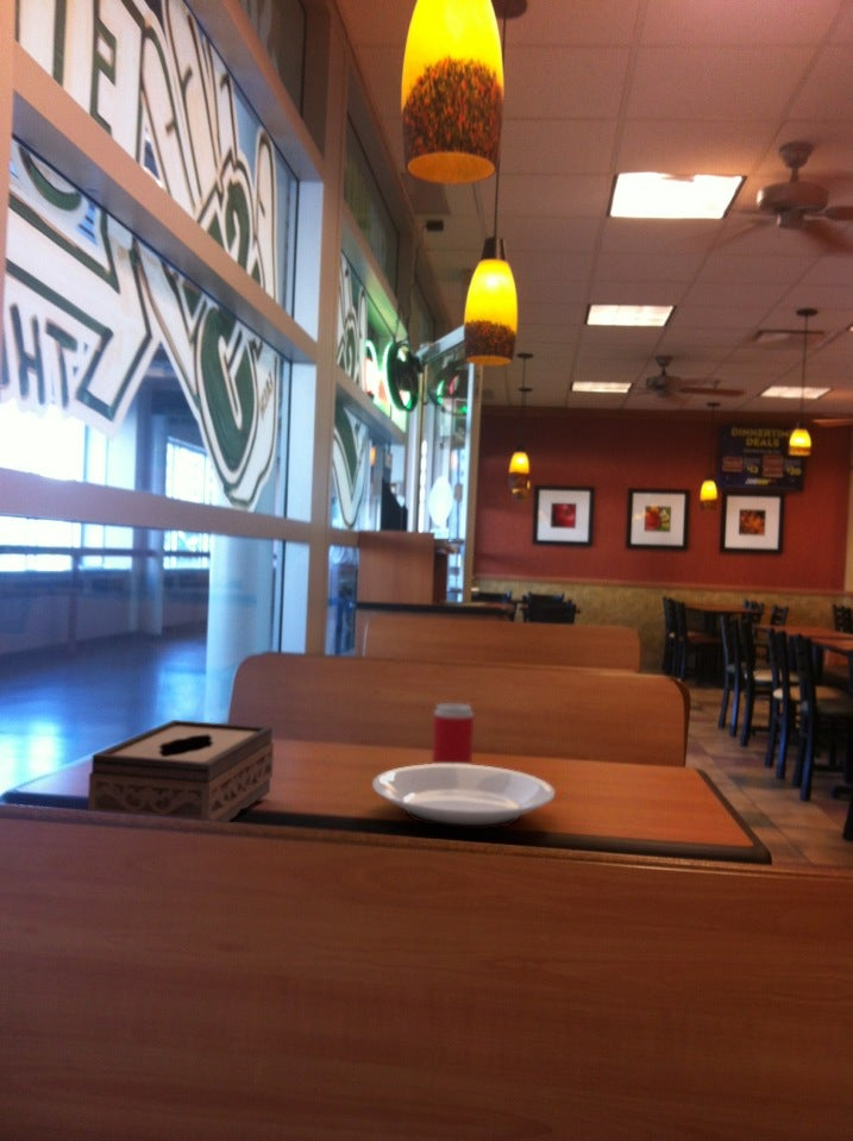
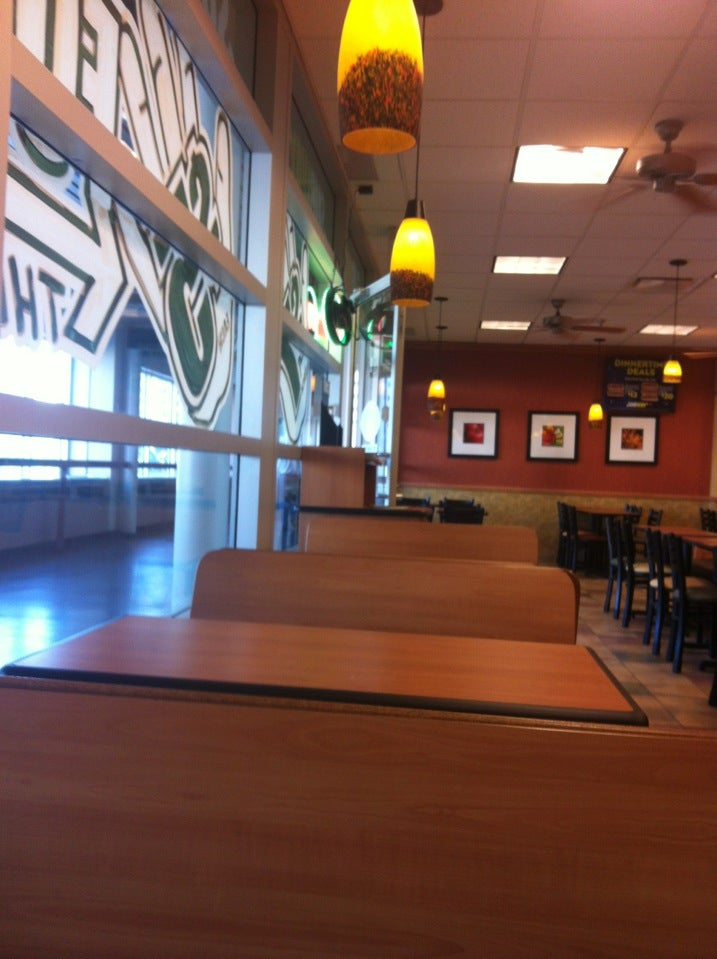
- tissue box [87,719,275,823]
- beverage can [431,702,475,765]
- plate [371,763,556,830]
